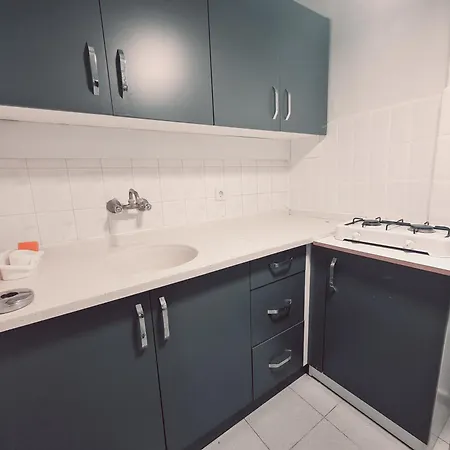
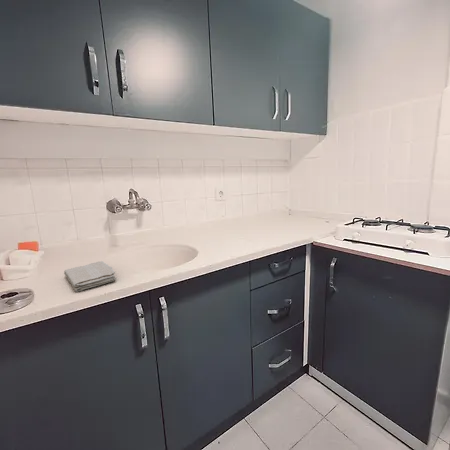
+ washcloth [63,260,117,293]
